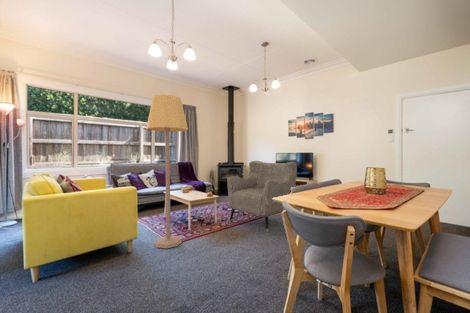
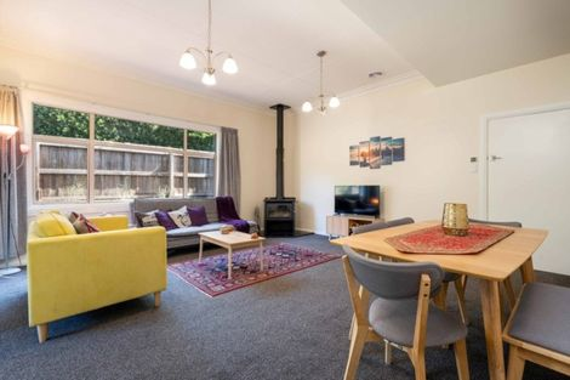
- lamp [145,94,189,249]
- armchair [226,160,298,233]
